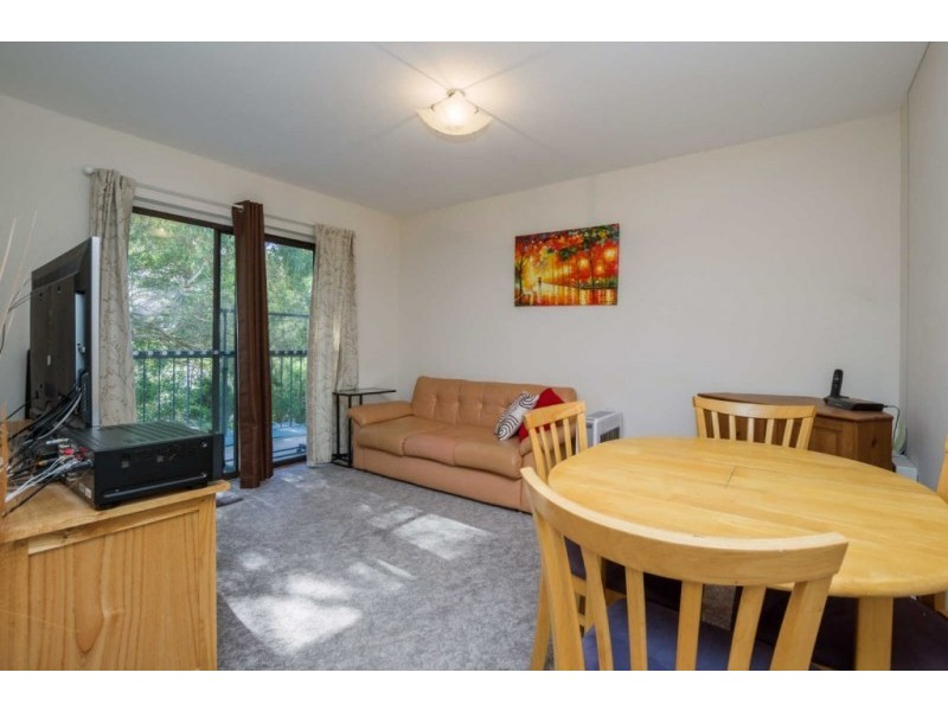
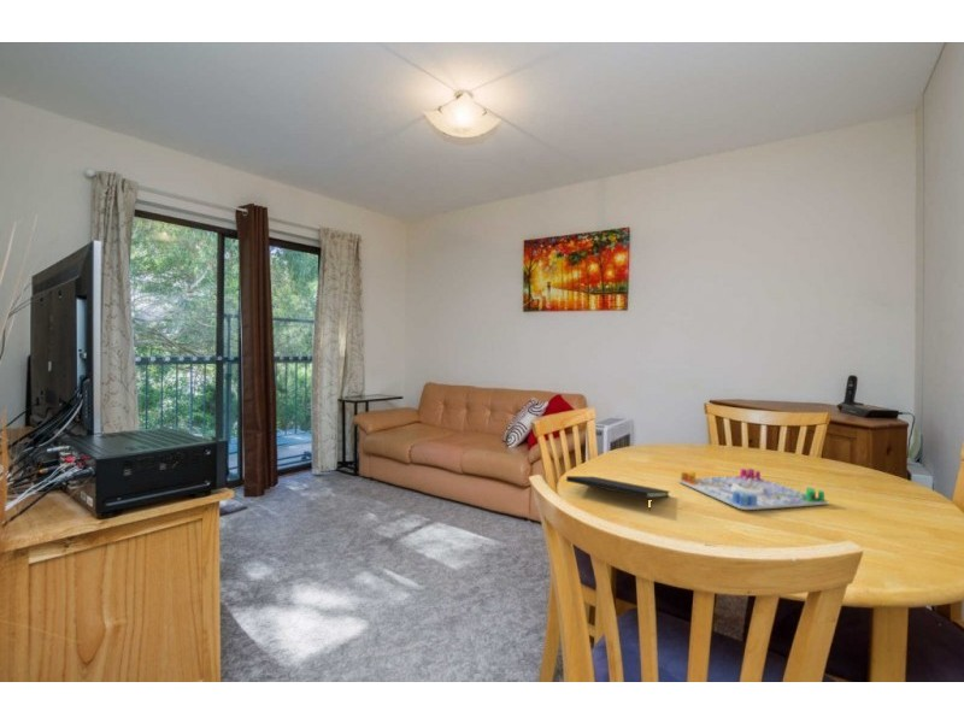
+ board game [678,468,829,511]
+ notepad [565,475,671,512]
